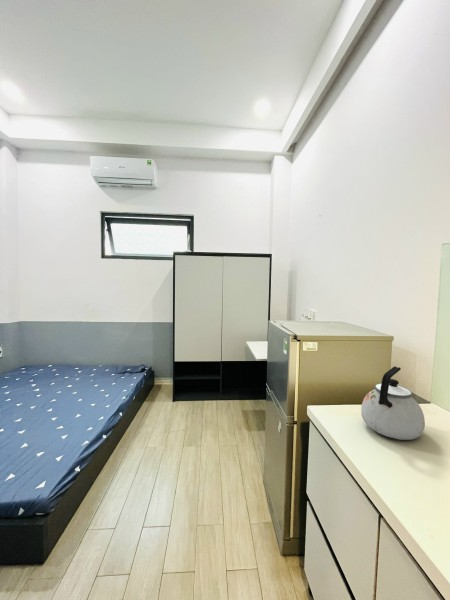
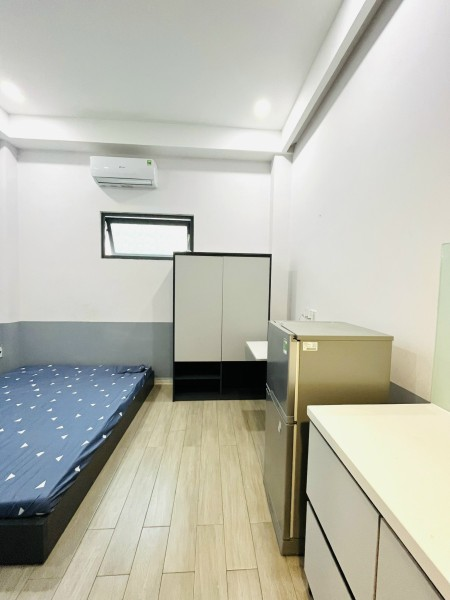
- kettle [360,365,426,441]
